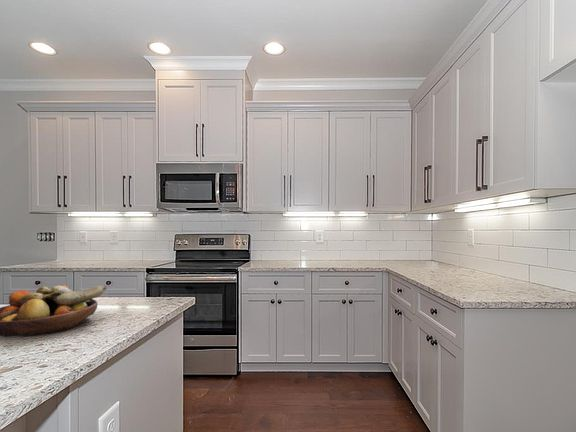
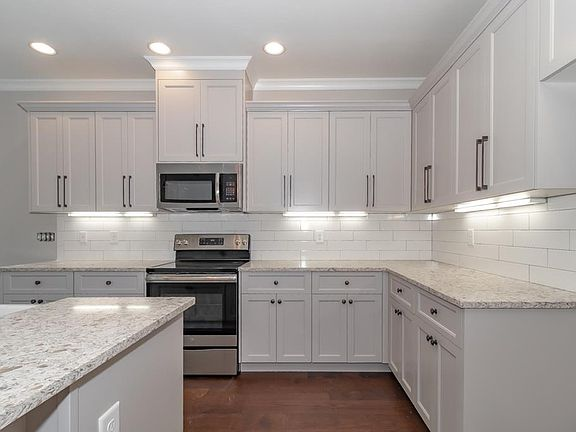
- fruit bowl [0,284,107,337]
